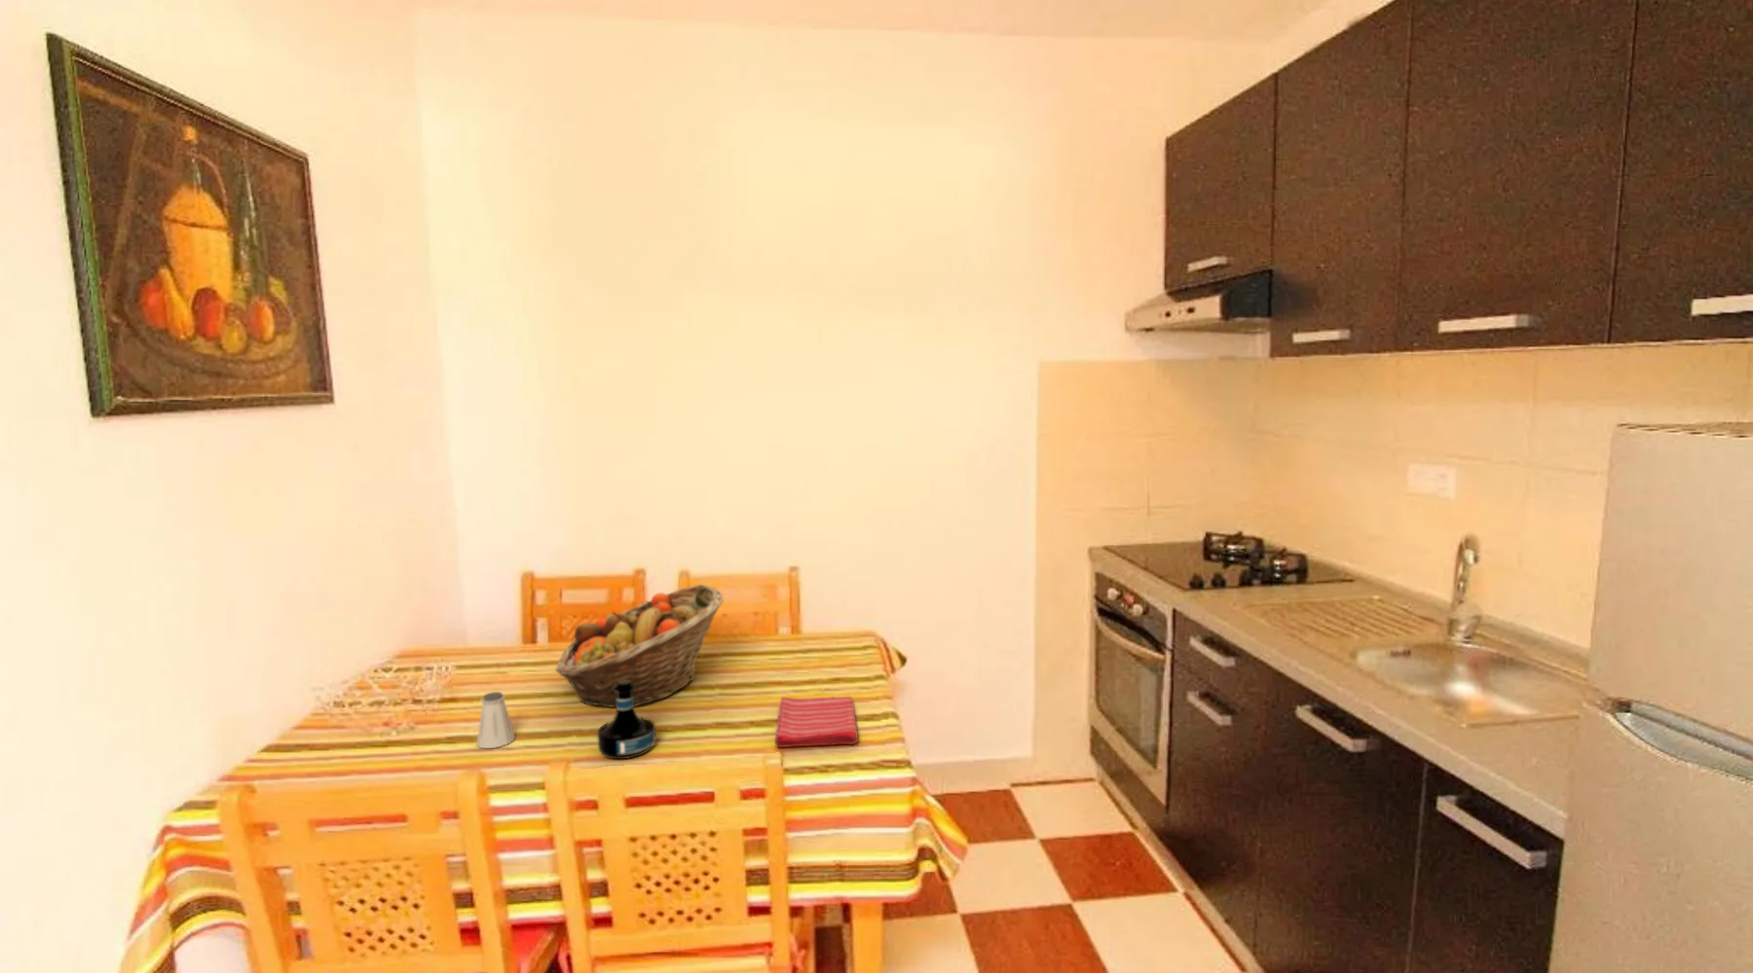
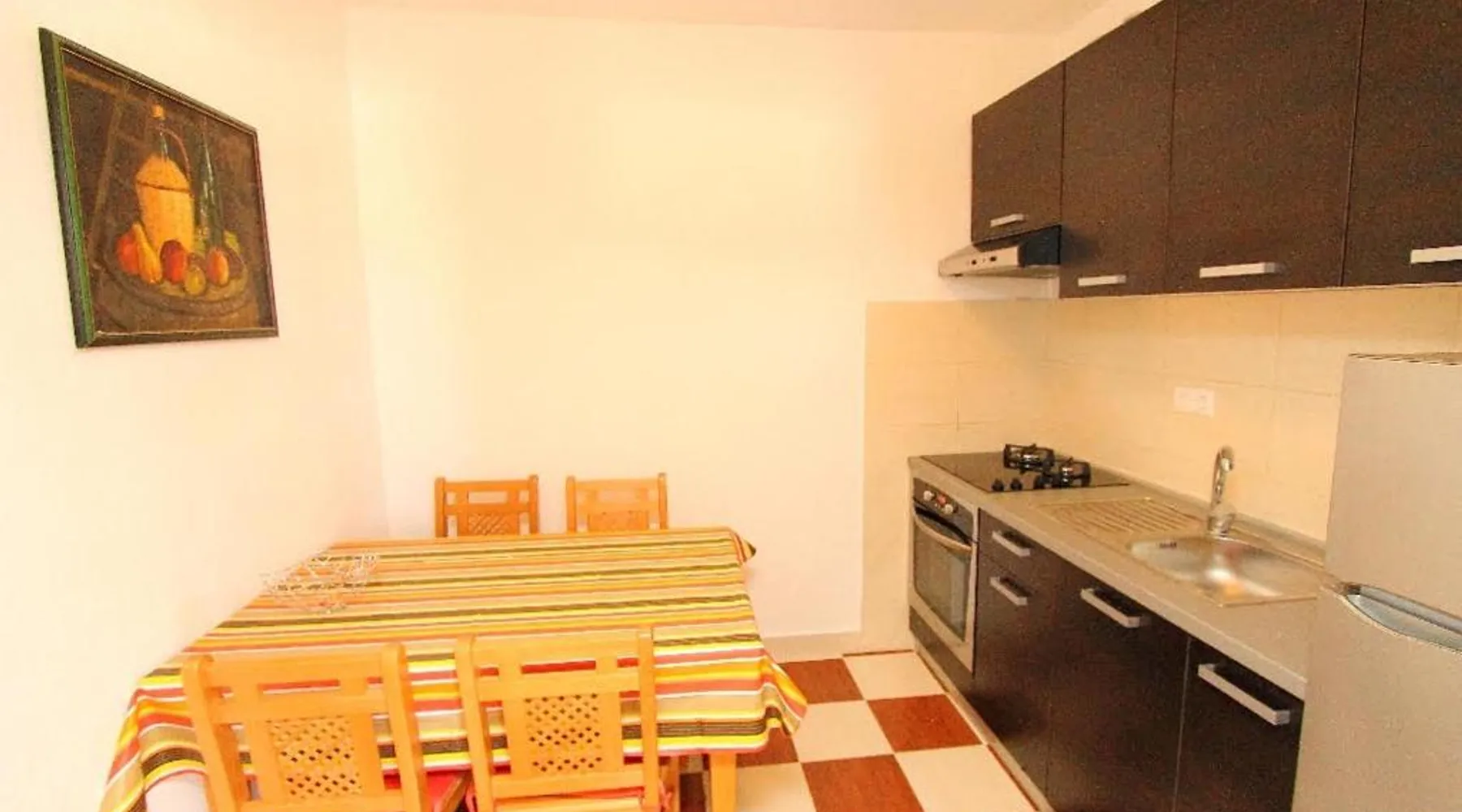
- tequila bottle [596,681,656,760]
- dish towel [775,696,859,748]
- fruit basket [555,584,724,707]
- saltshaker [475,691,516,749]
